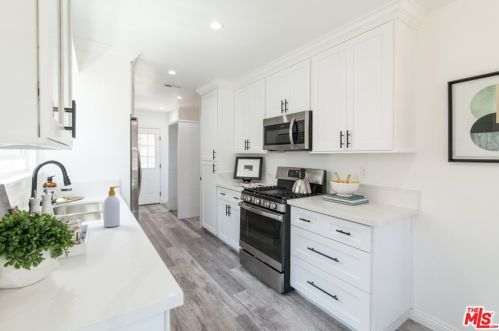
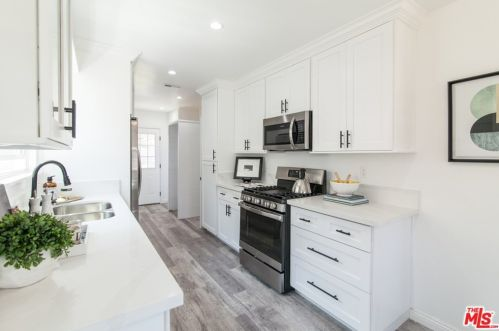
- soap bottle [103,185,121,228]
